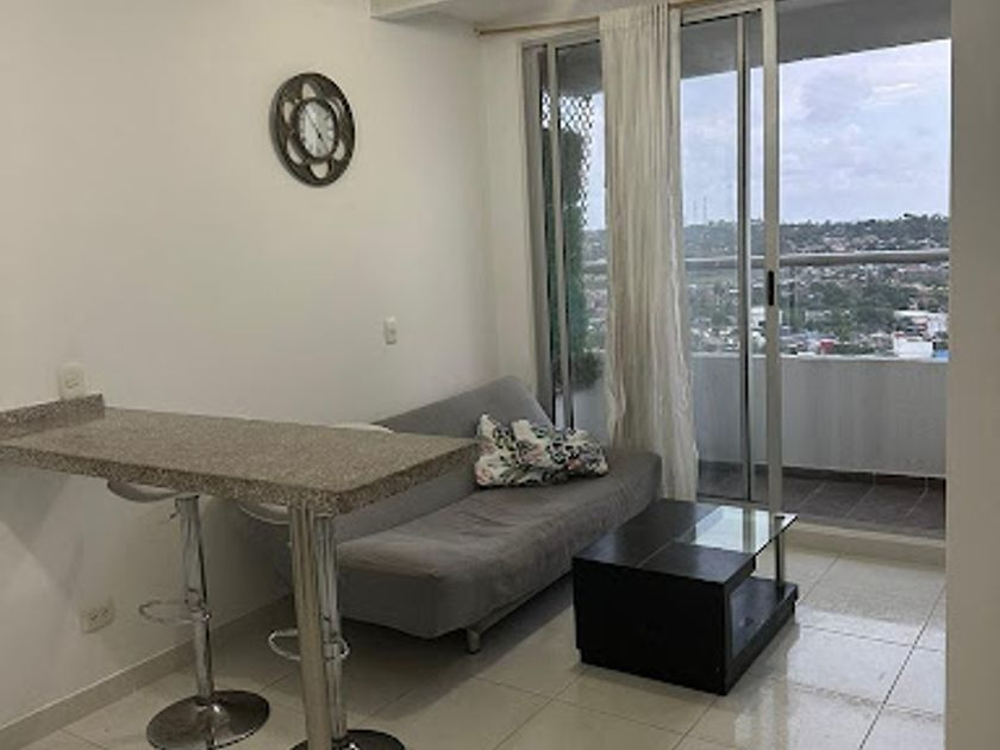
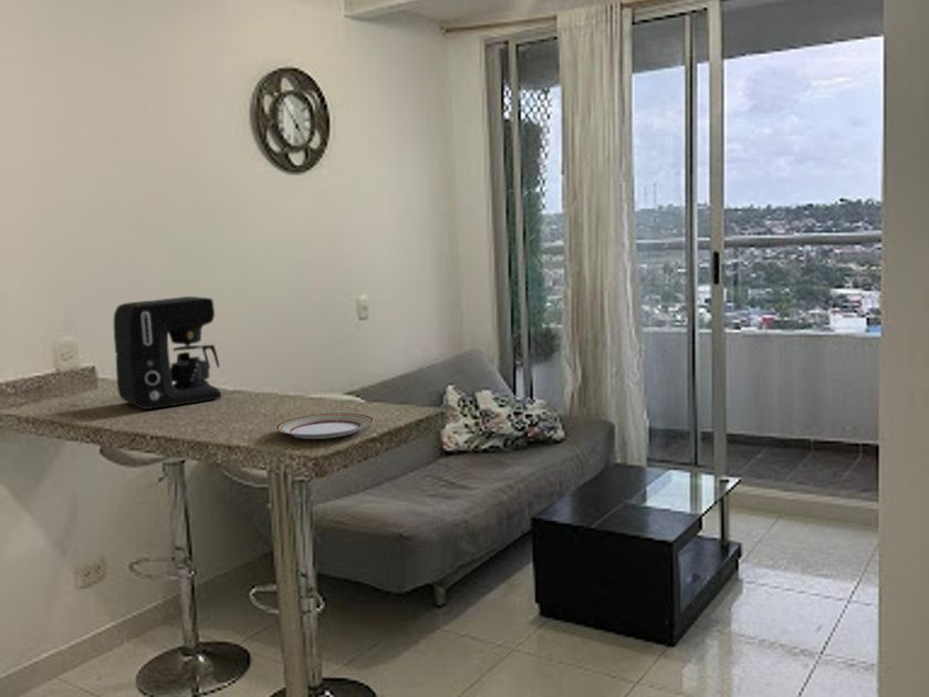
+ coffee maker [113,295,222,410]
+ plate [274,412,375,440]
